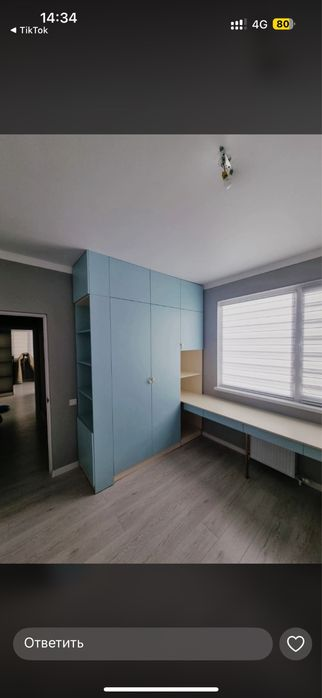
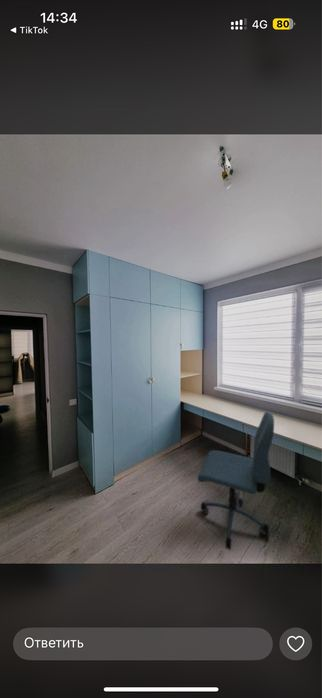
+ office chair [197,411,275,551]
